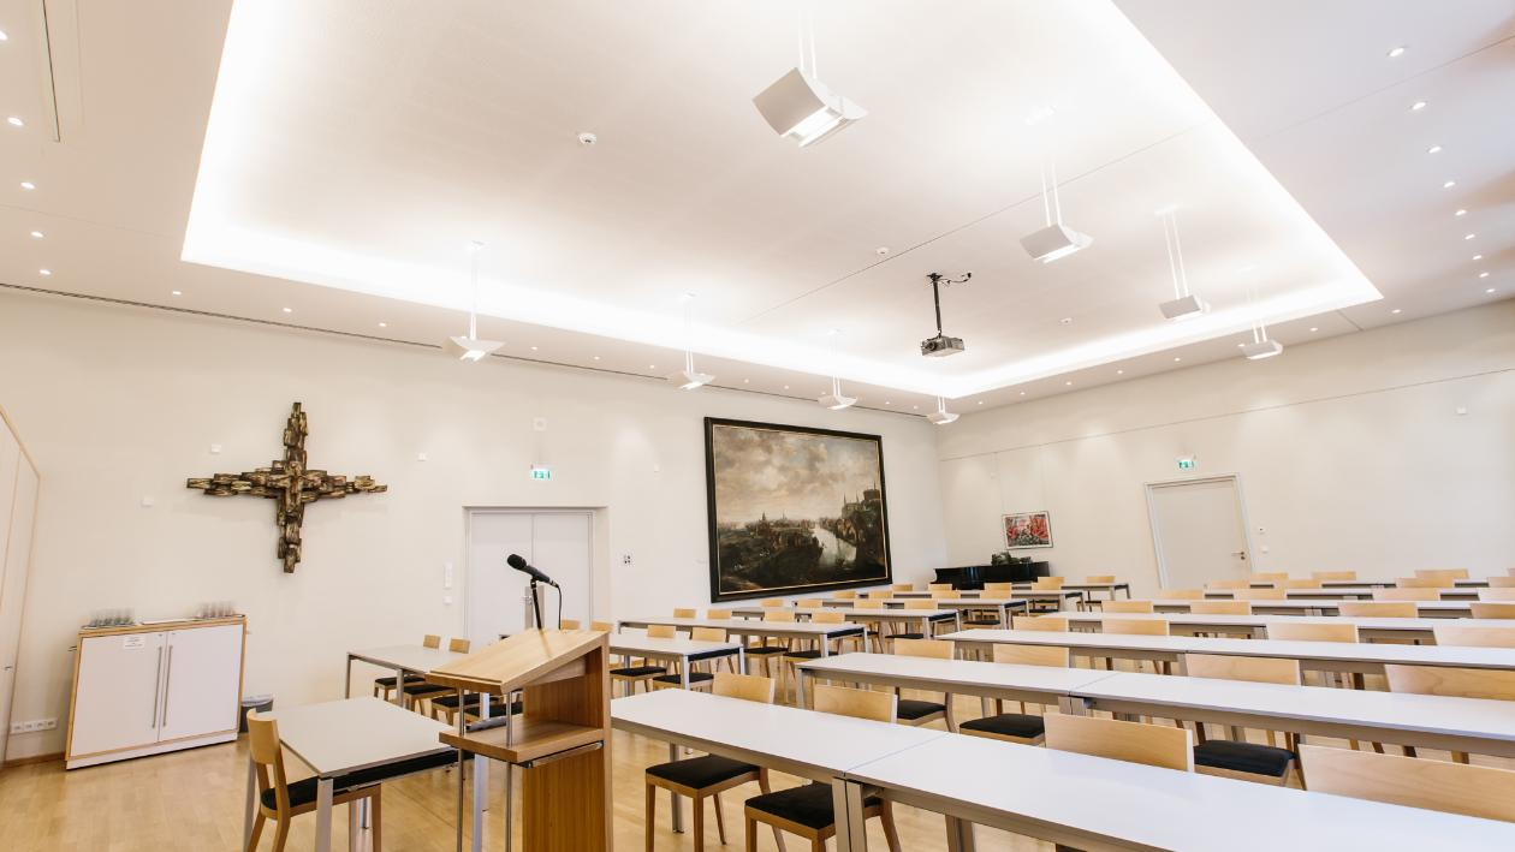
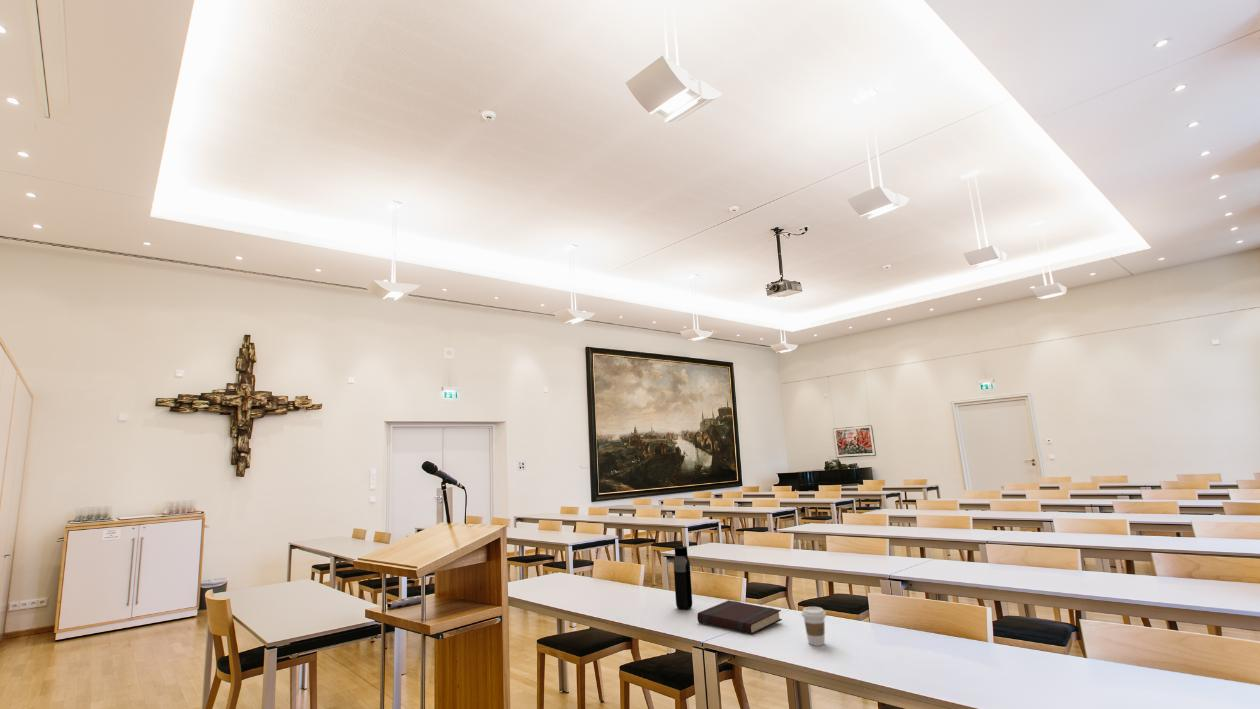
+ book [696,599,783,635]
+ coffee cup [800,606,827,647]
+ water bottle [673,545,693,611]
